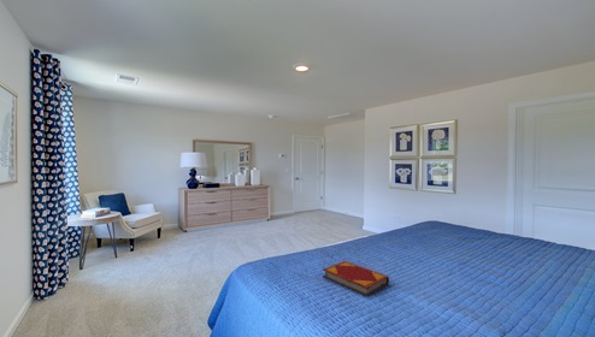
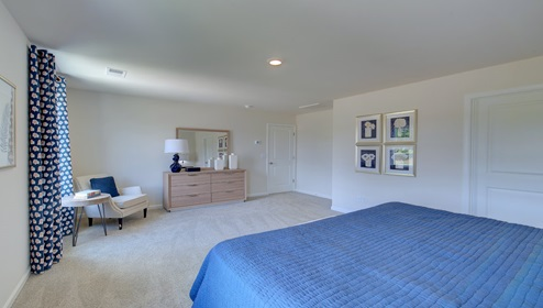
- hardback book [322,260,390,297]
